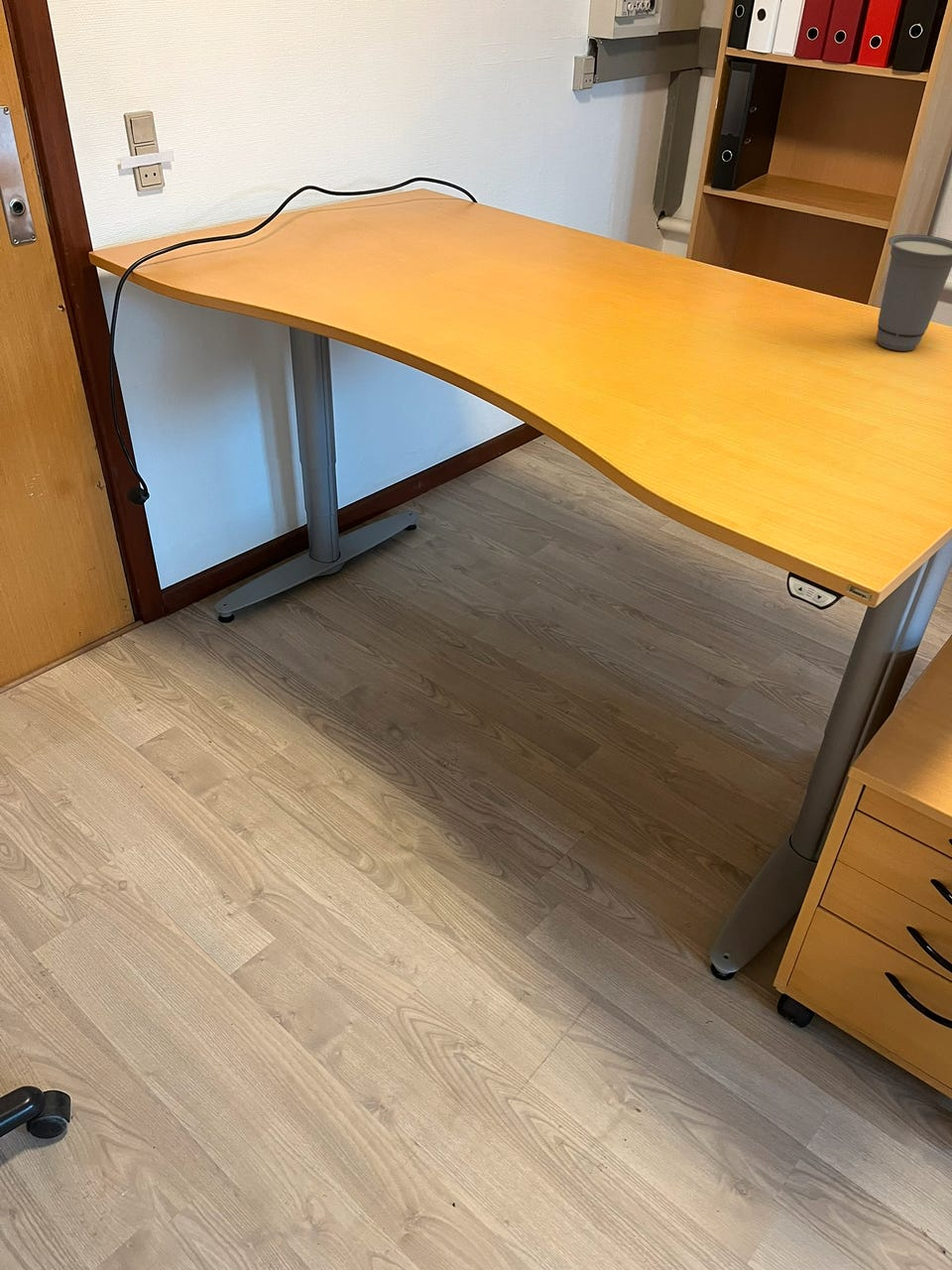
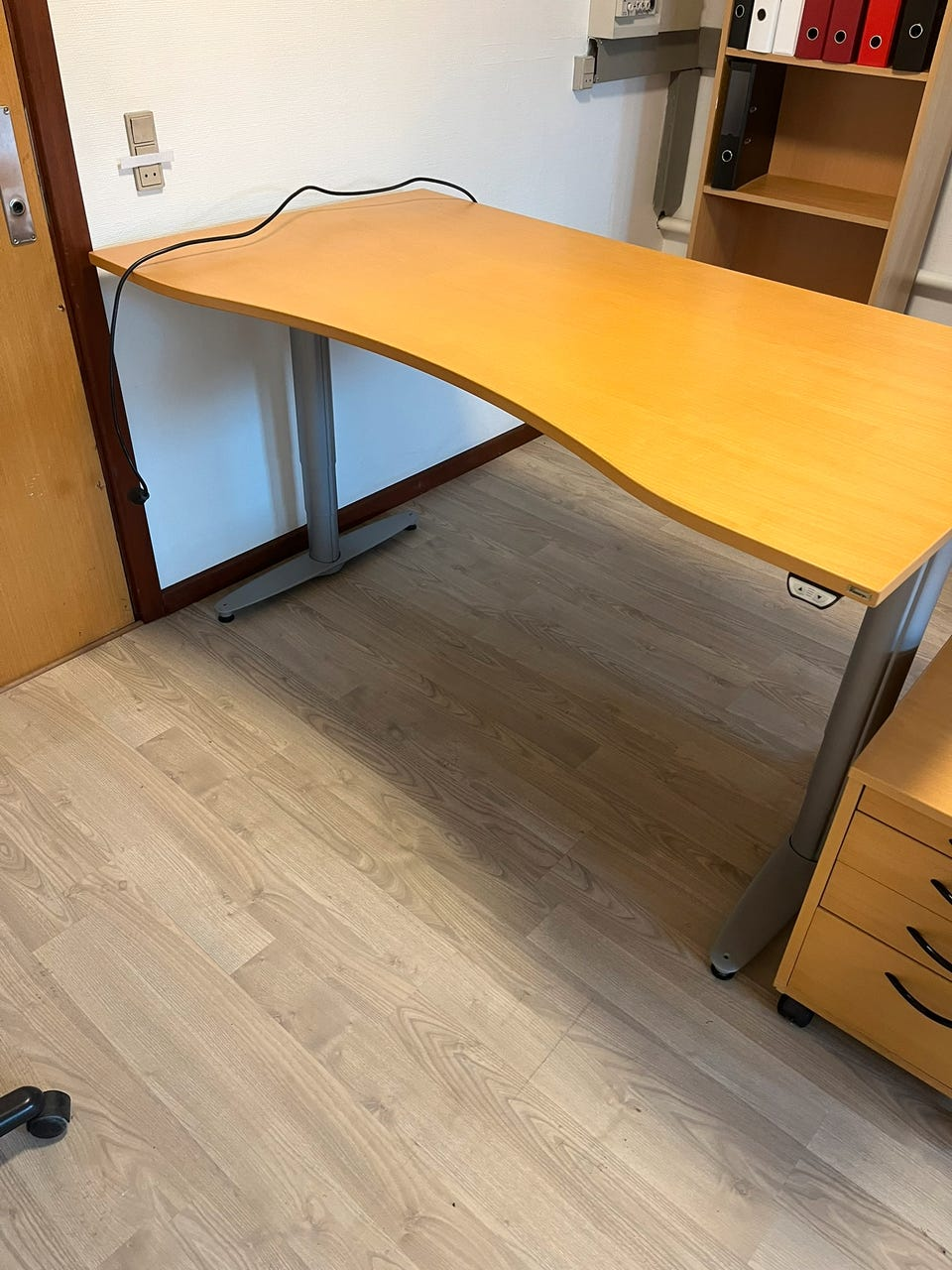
- cup [876,233,952,352]
